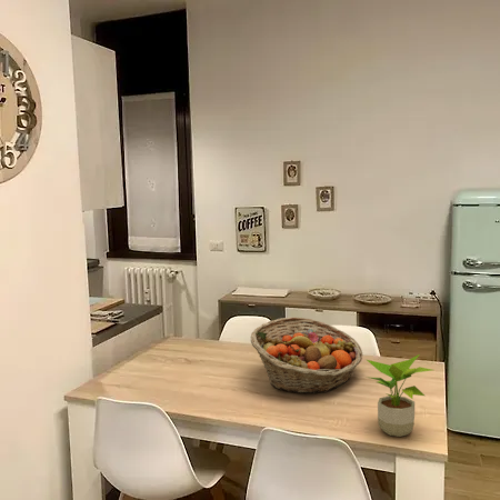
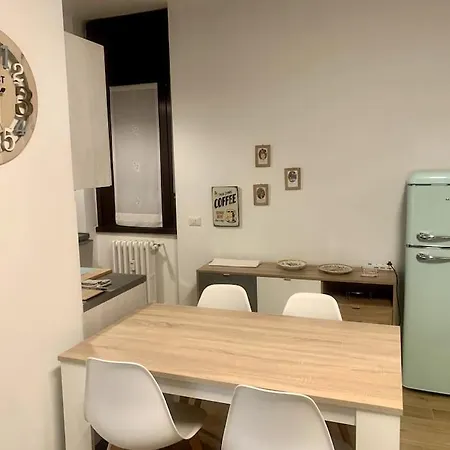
- potted plant [364,353,433,438]
- fruit basket [250,316,363,394]
